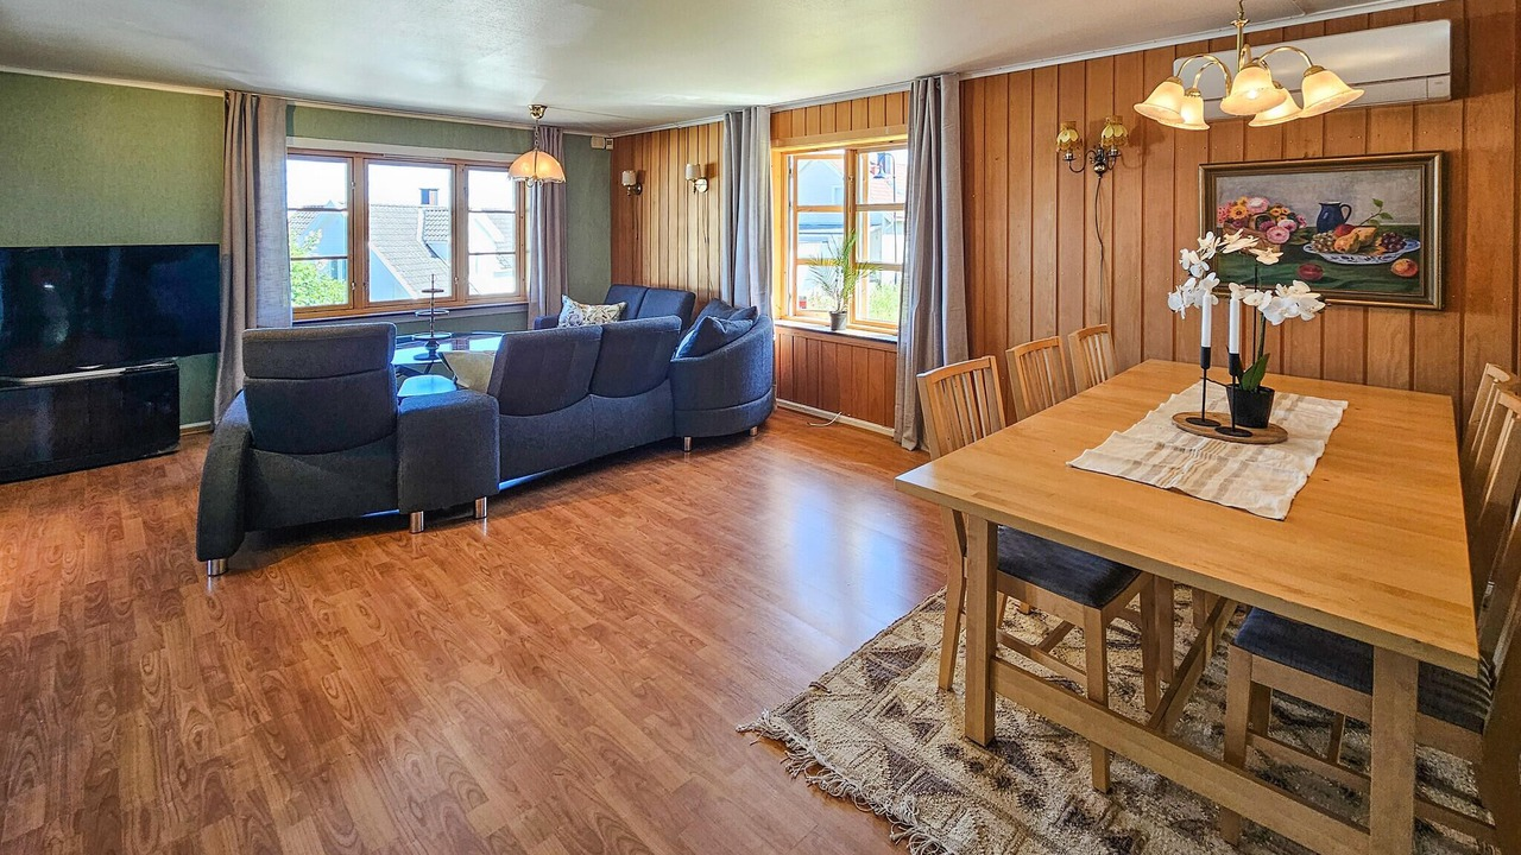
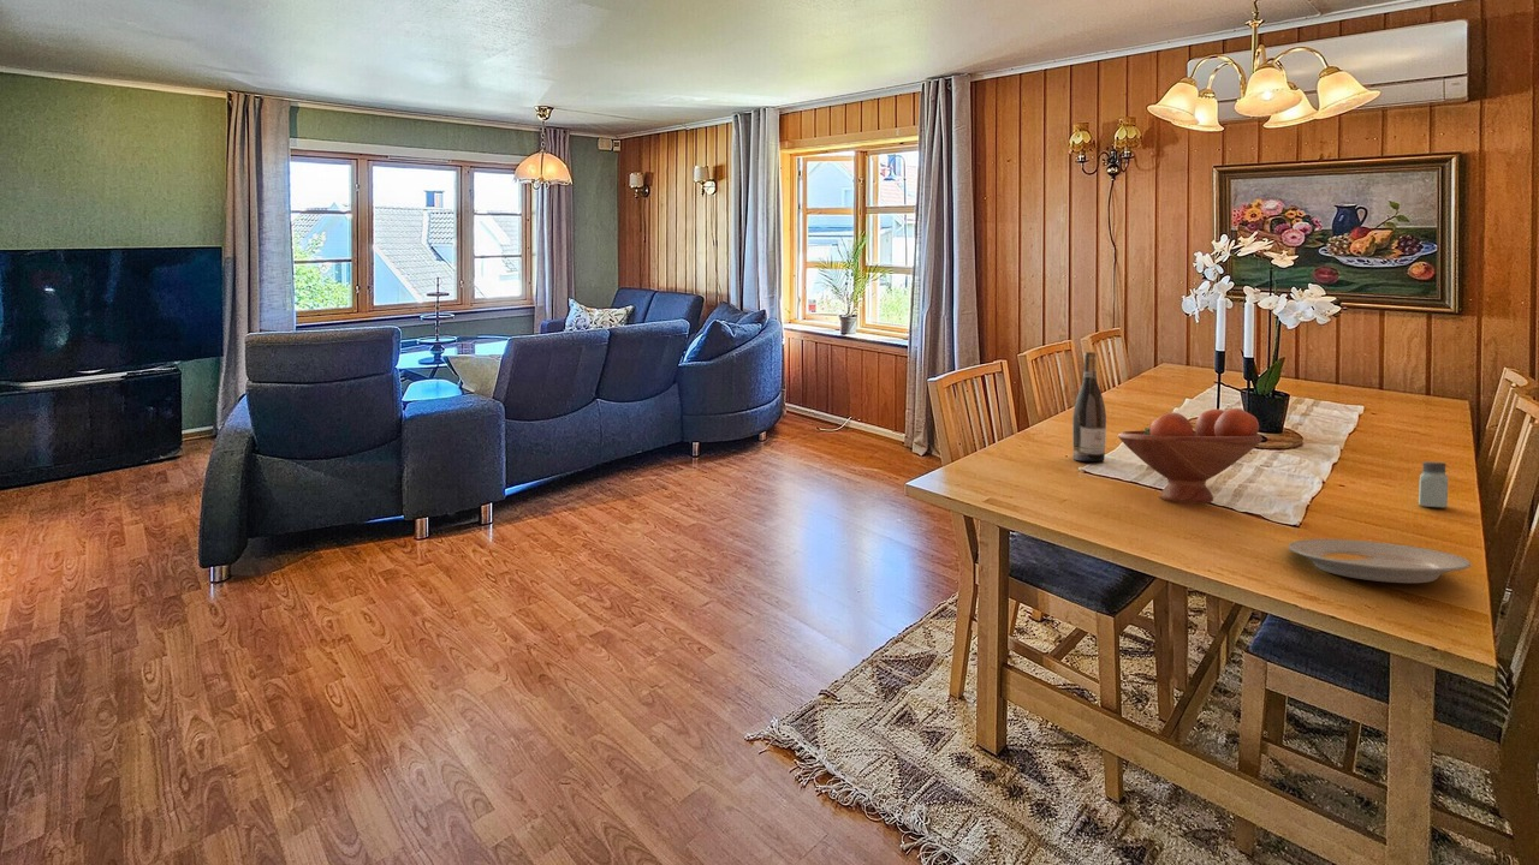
+ wine bottle [1071,351,1107,463]
+ fruit bowl [1117,407,1264,505]
+ plate [1287,538,1472,584]
+ saltshaker [1418,461,1449,508]
